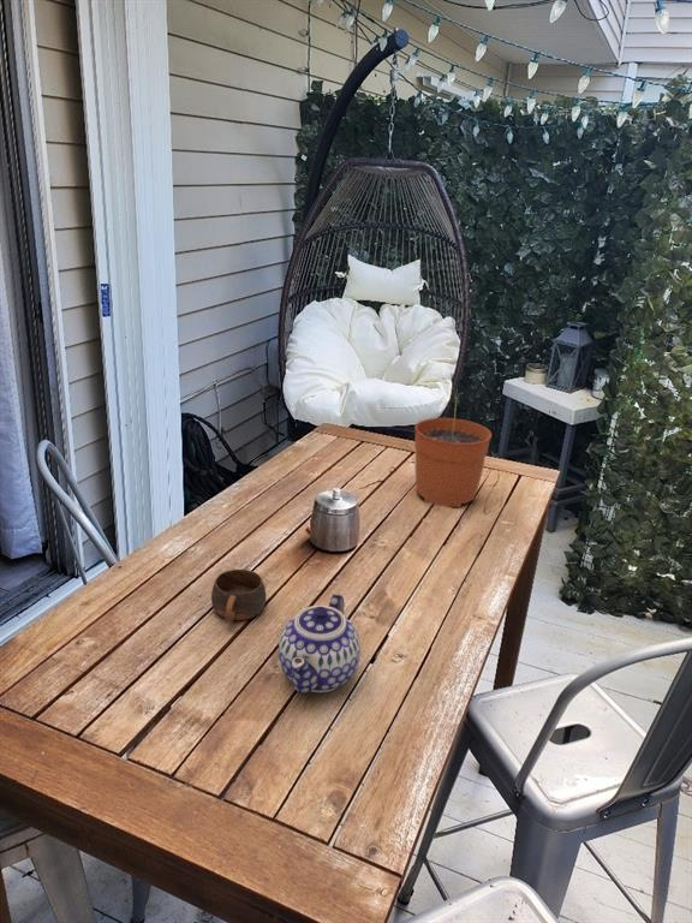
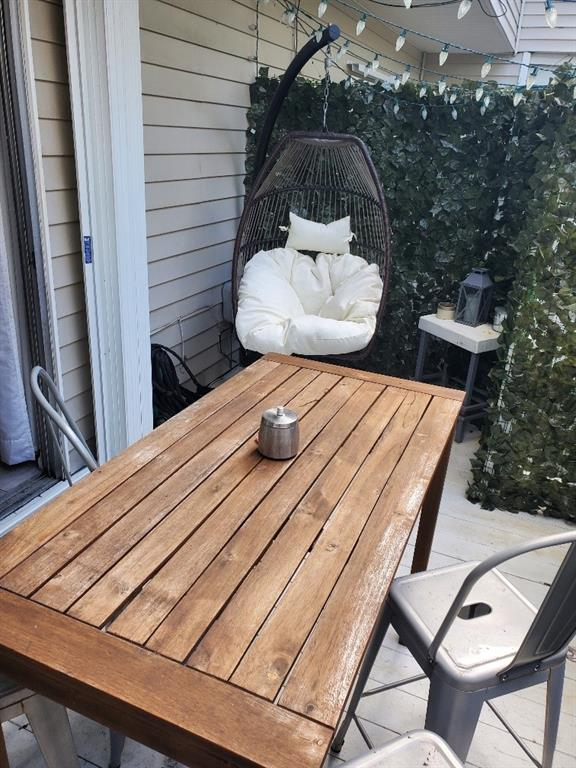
- plant pot [413,391,493,508]
- cup [210,568,267,624]
- teapot [278,592,362,695]
